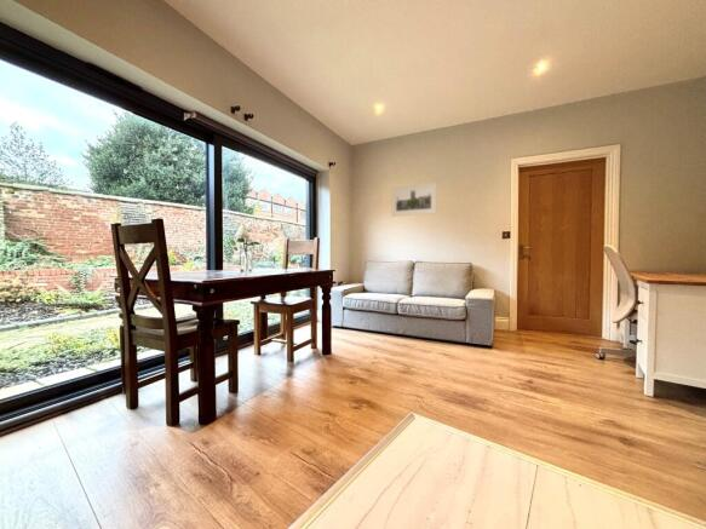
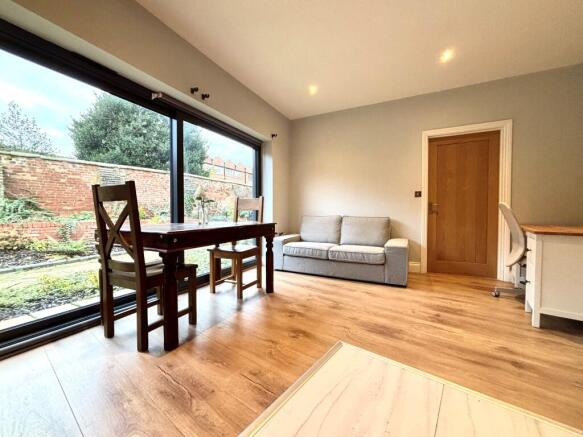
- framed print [390,182,438,218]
